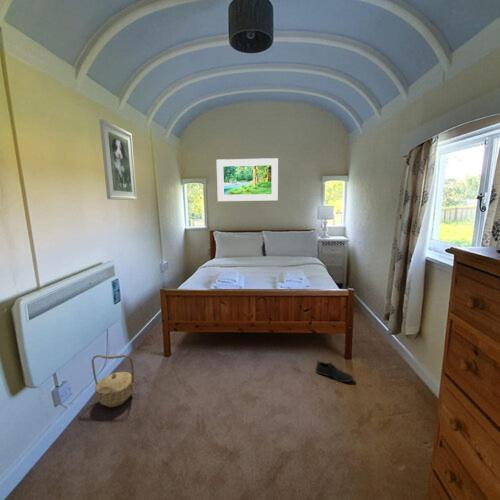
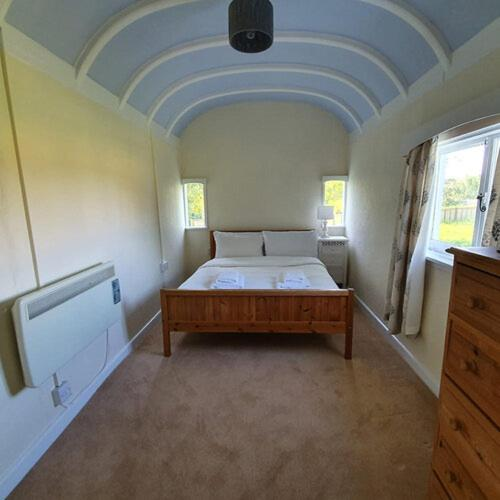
- shoe [314,360,354,383]
- basket [91,354,135,408]
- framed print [216,157,279,202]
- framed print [98,118,138,201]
